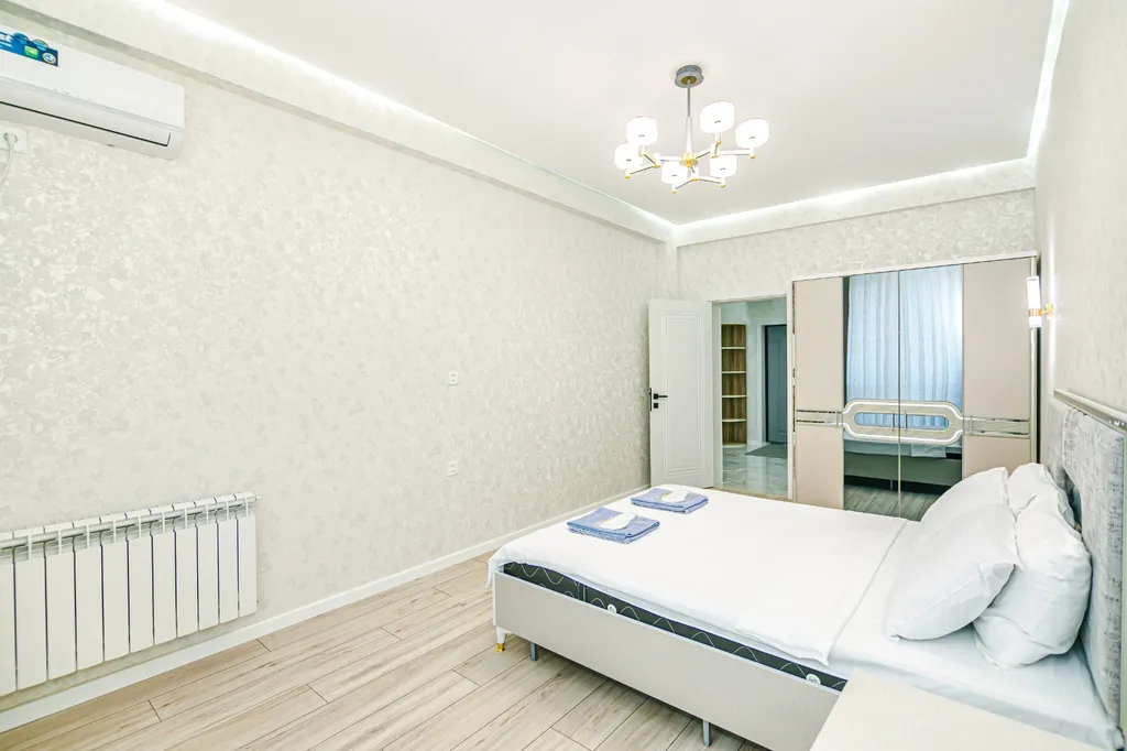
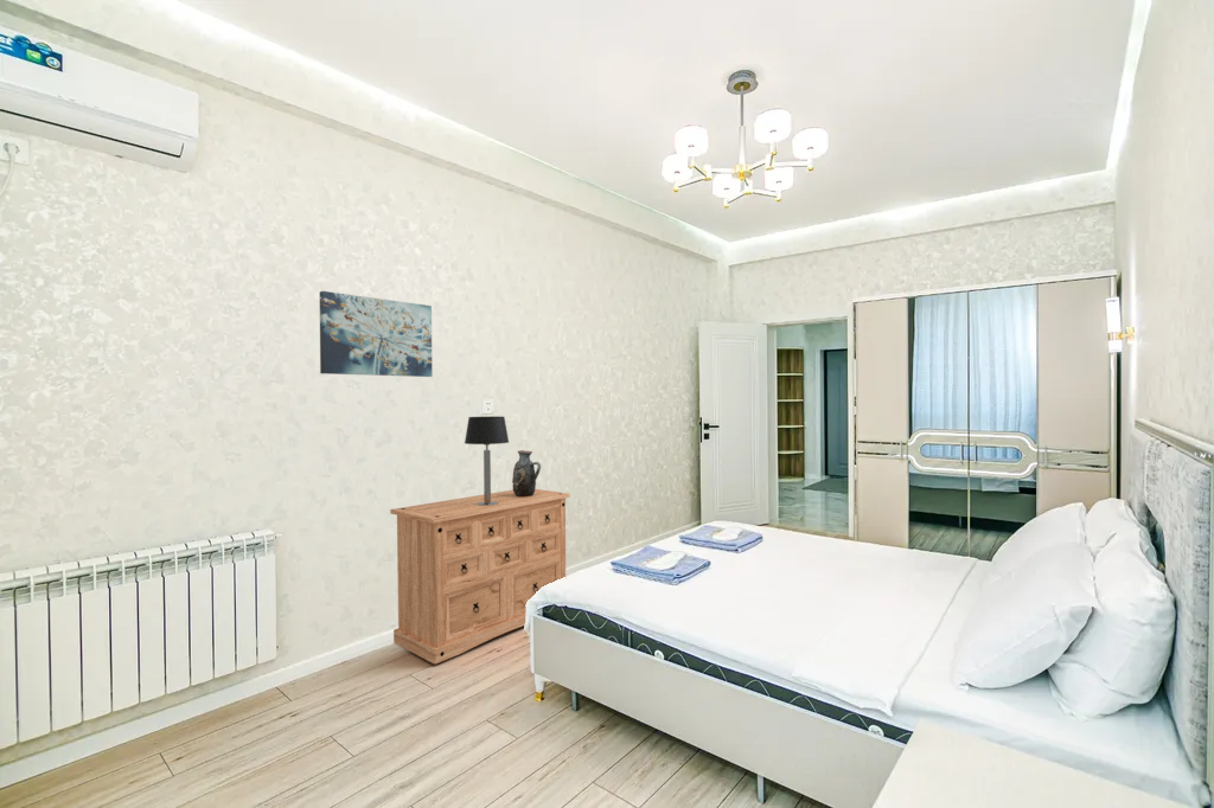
+ decorative vase [511,449,542,496]
+ dresser [389,488,571,665]
+ wall art [319,290,434,378]
+ table lamp [464,416,510,506]
